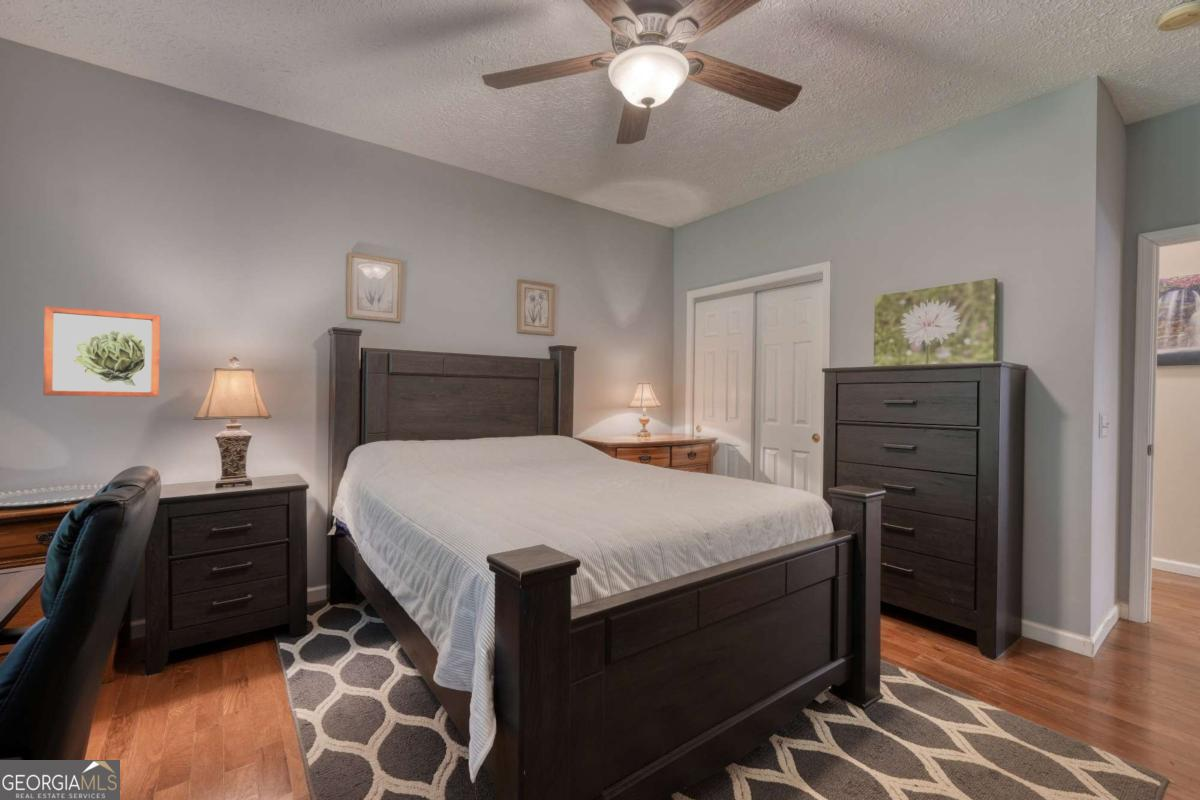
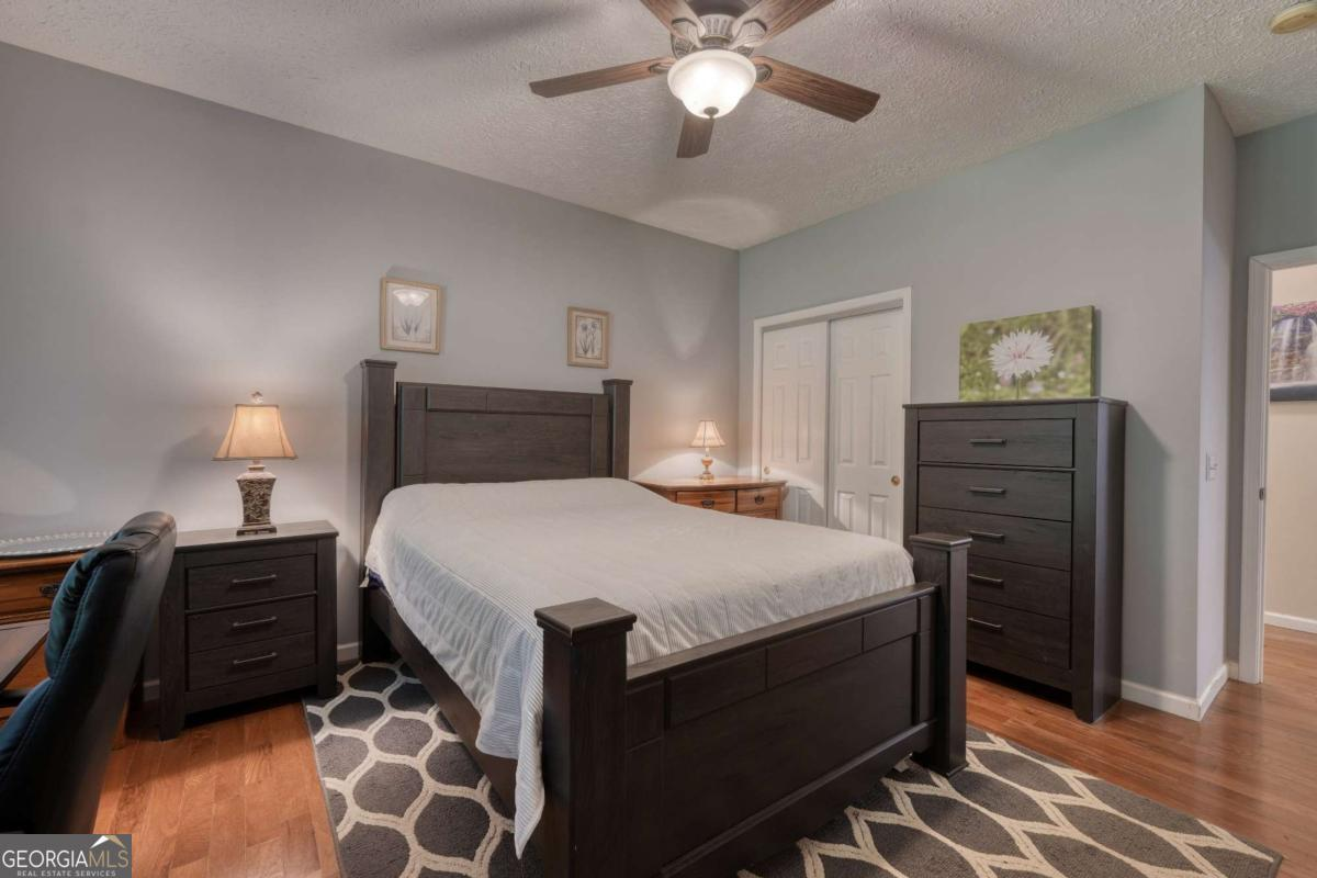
- wall art [42,305,161,398]
